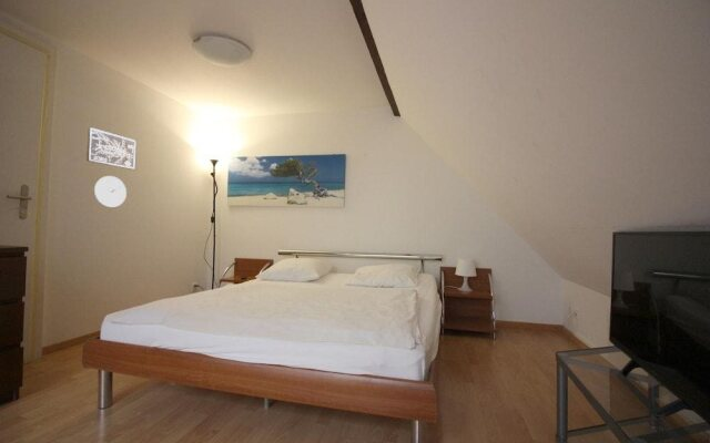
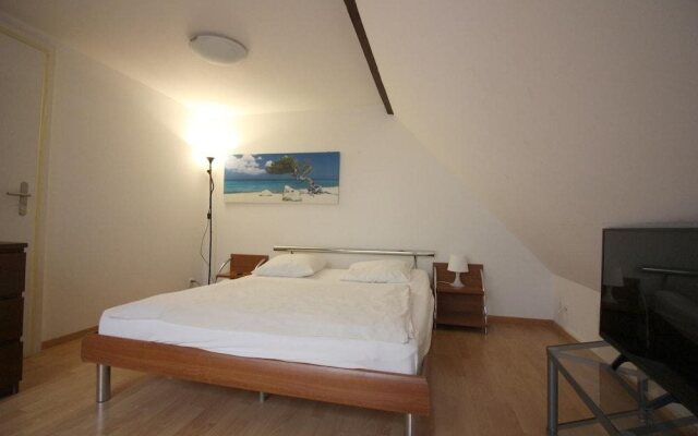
- wall art [85,125,138,171]
- wall clock [93,175,128,209]
